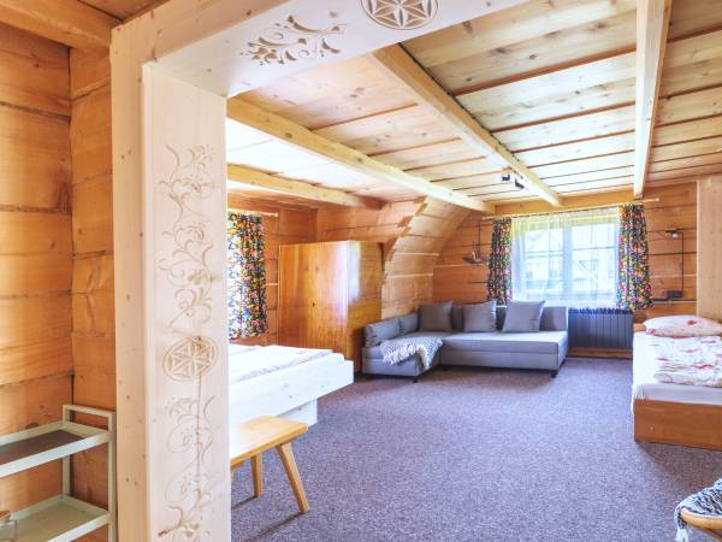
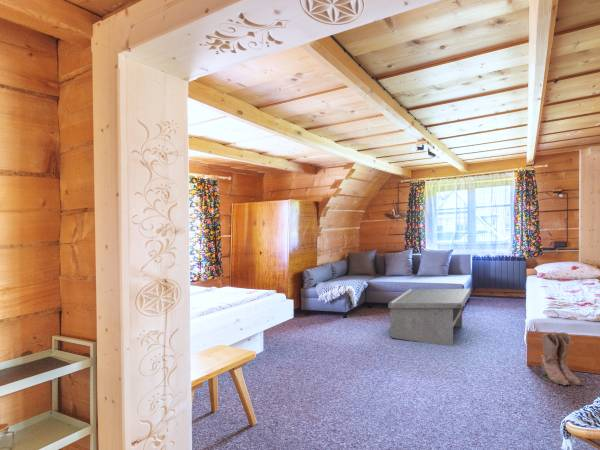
+ boots [540,331,583,386]
+ coffee table [387,288,472,347]
